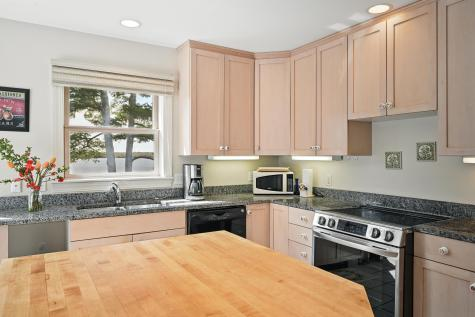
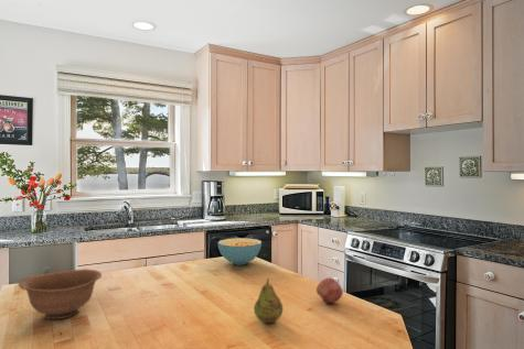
+ cereal bowl [217,237,263,265]
+ bowl [18,268,103,320]
+ fruit [316,276,344,304]
+ fruit [253,277,285,324]
